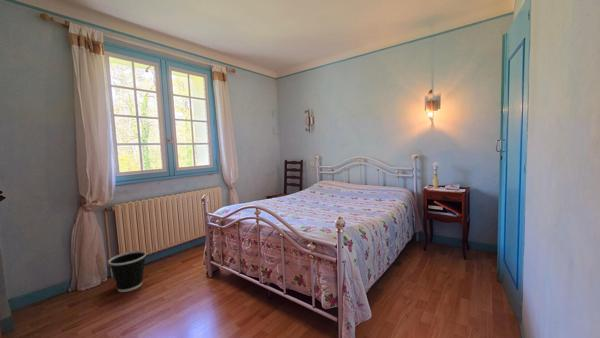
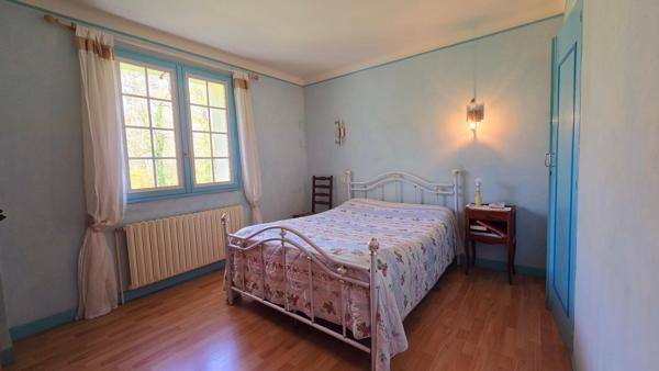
- wastebasket [107,250,147,293]
